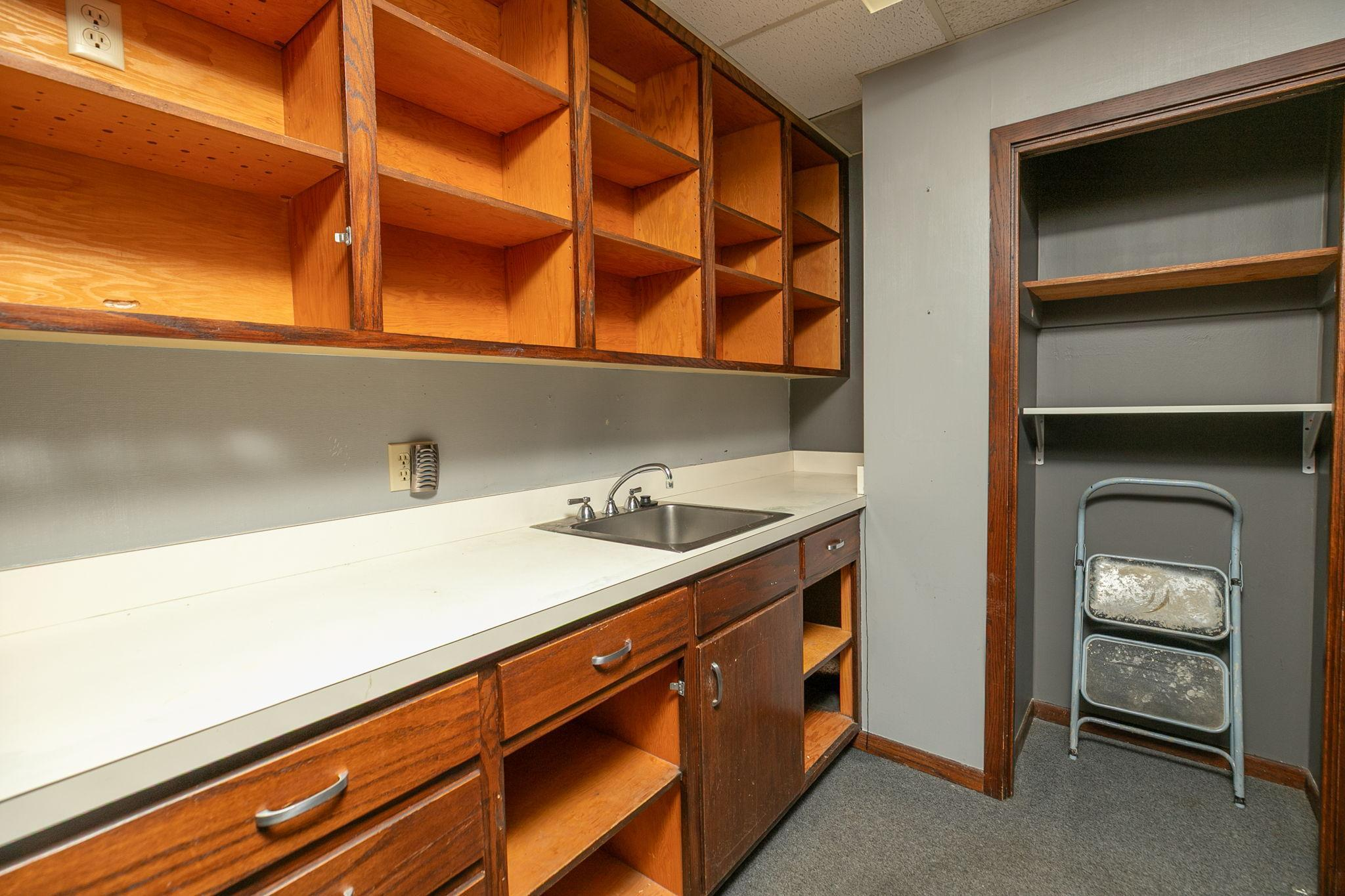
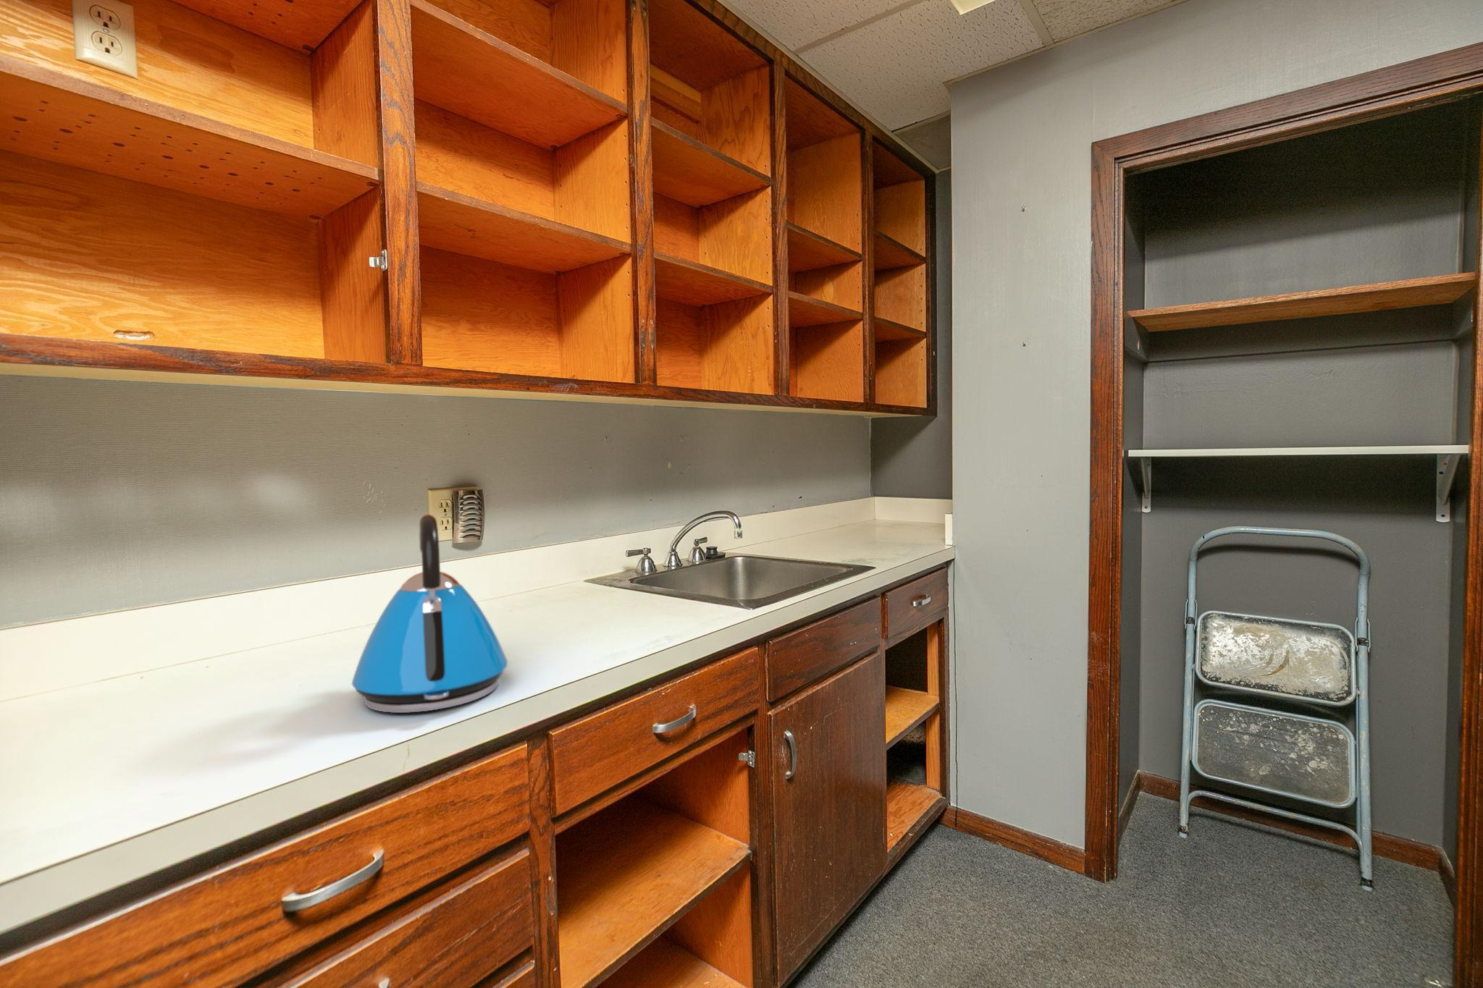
+ kettle [352,514,508,713]
